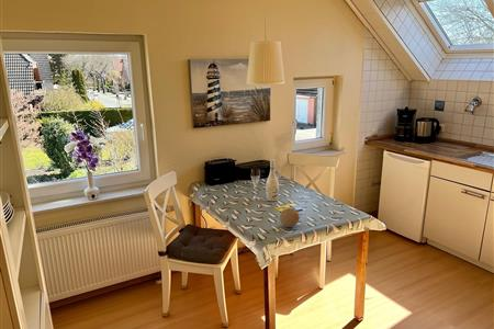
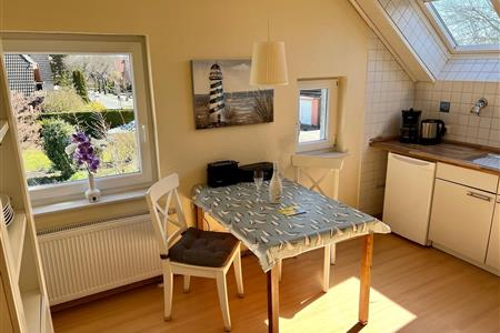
- fruit [279,207,301,228]
